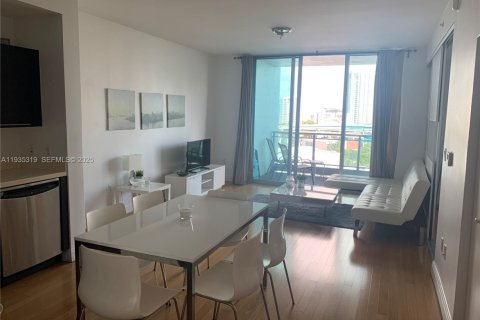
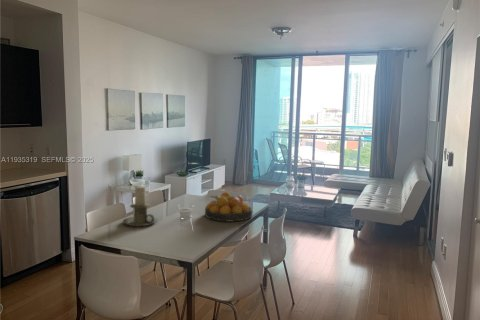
+ candle holder [122,185,159,227]
+ fruit bowl [204,191,253,223]
